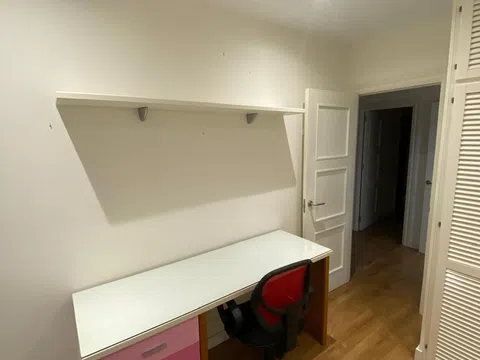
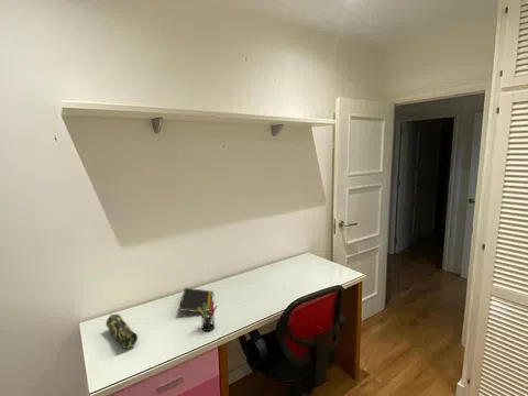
+ notepad [178,287,215,318]
+ pencil case [105,314,139,350]
+ pen holder [198,300,218,332]
